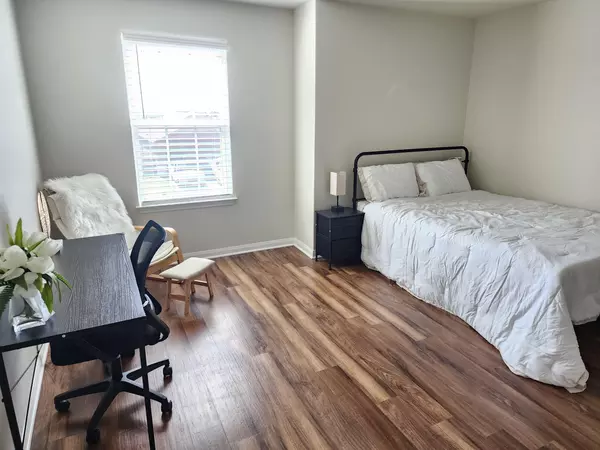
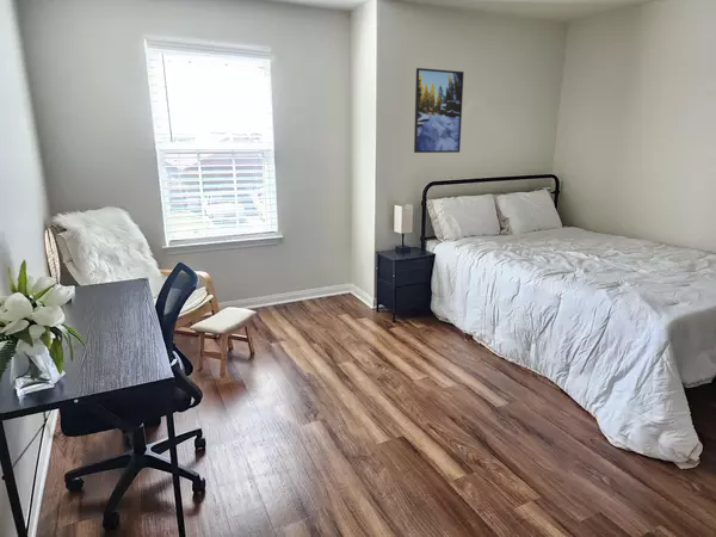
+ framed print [413,67,465,154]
